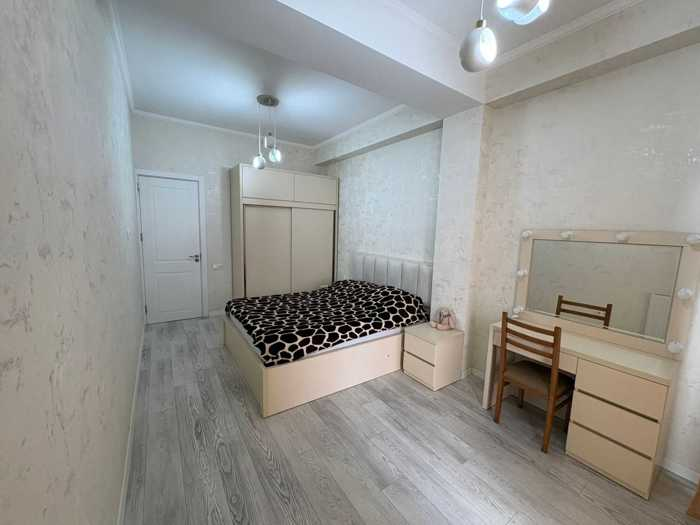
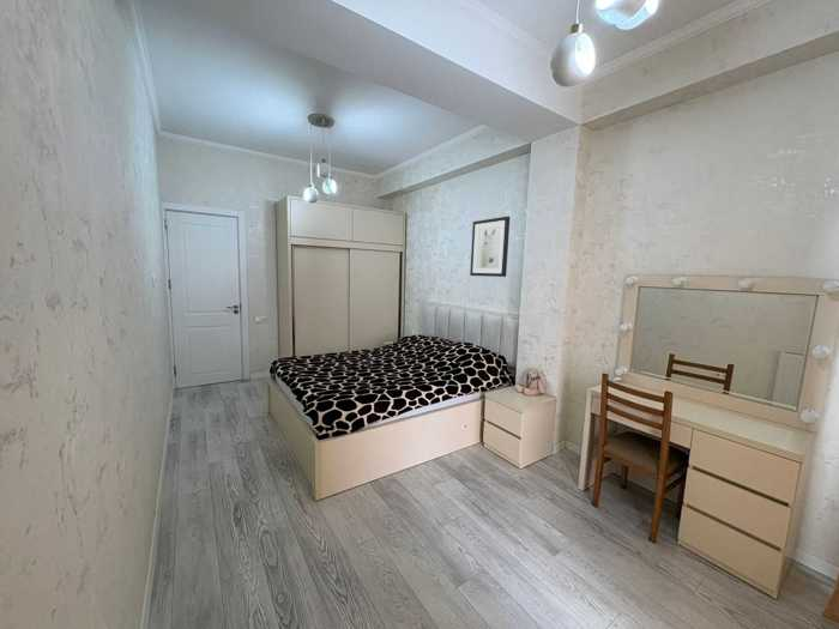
+ wall art [469,216,511,278]
